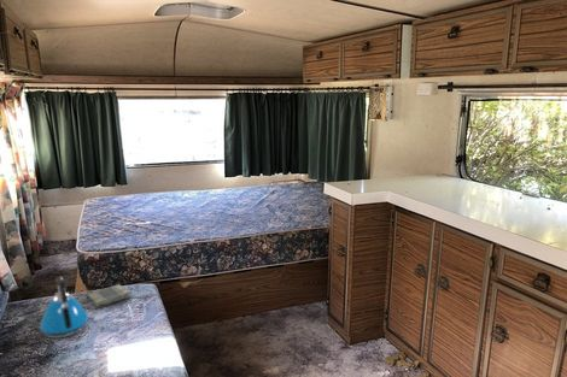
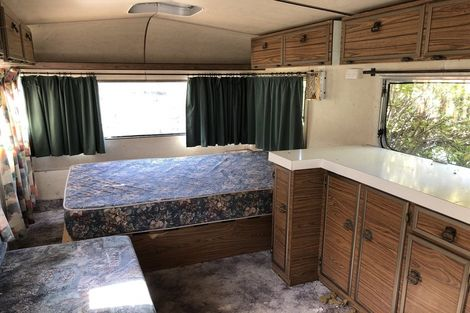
- dish towel [86,283,131,310]
- kettle [39,275,89,340]
